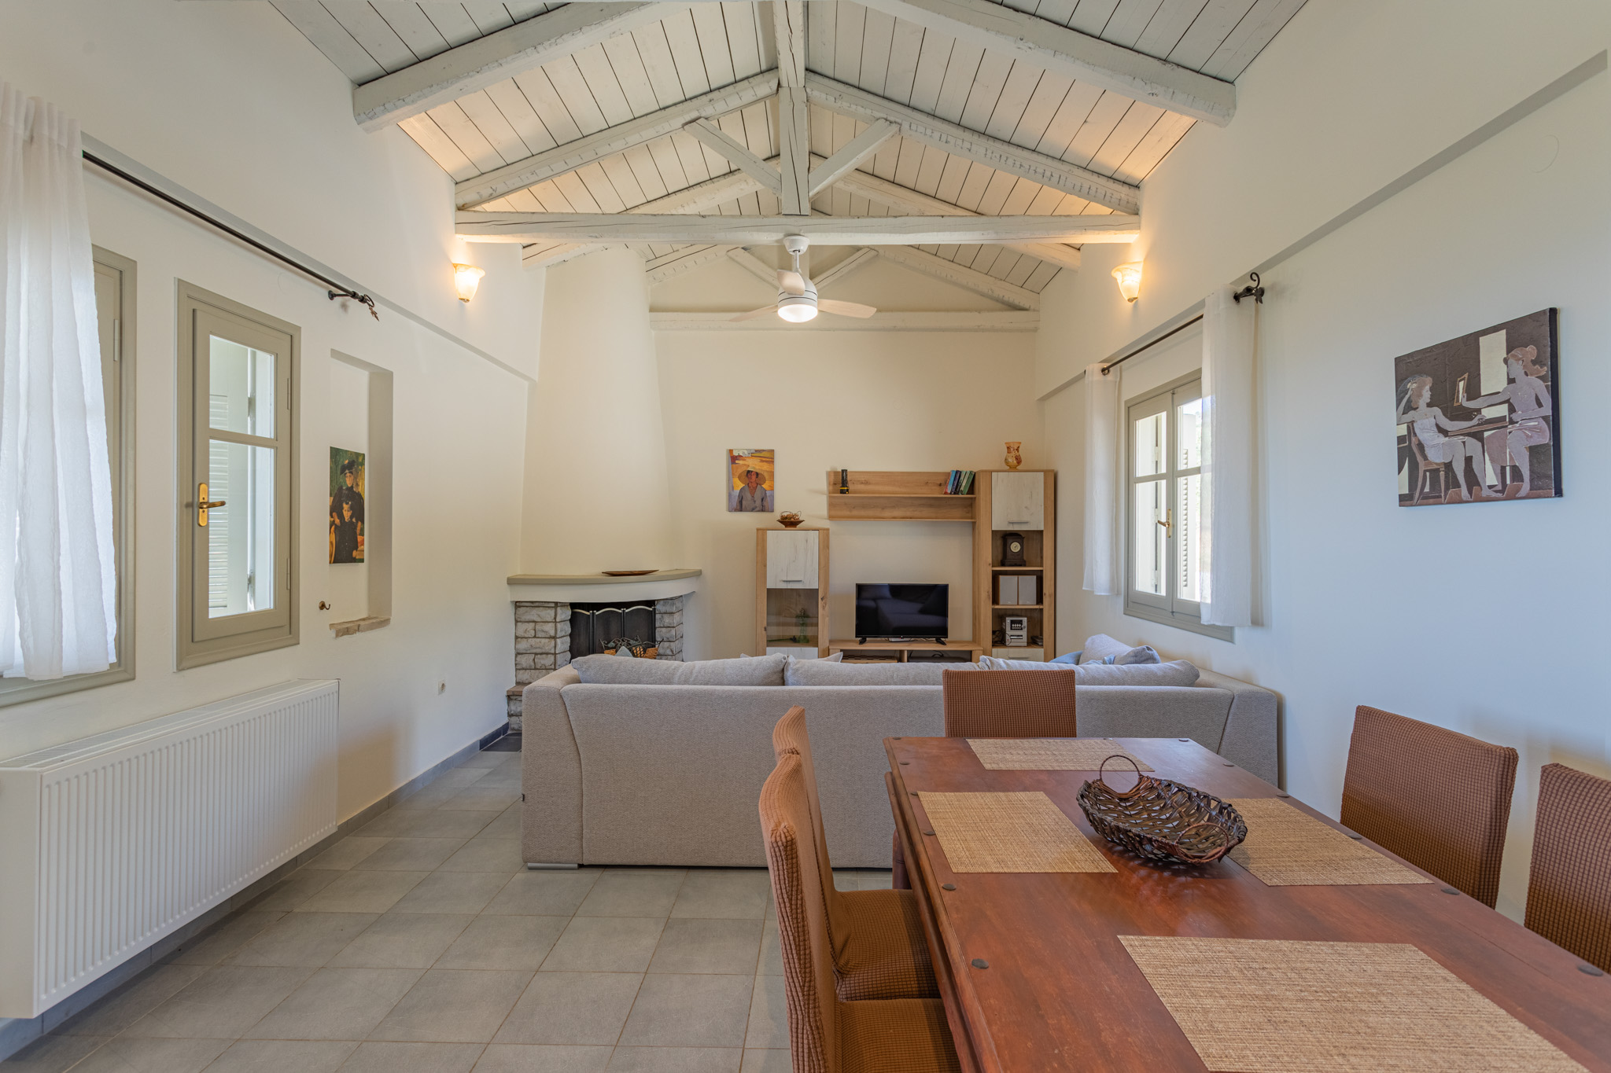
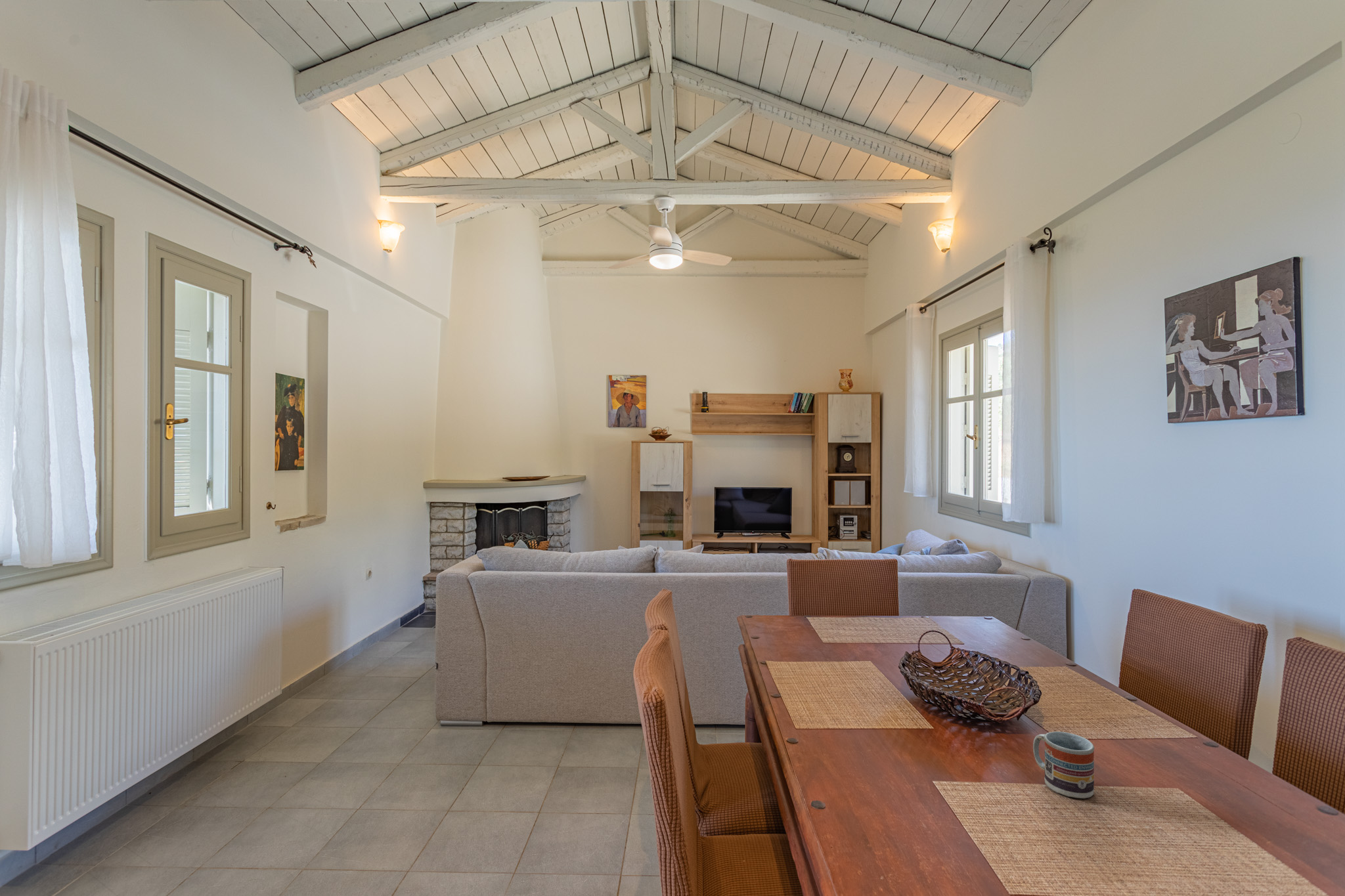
+ cup [1032,731,1095,799]
